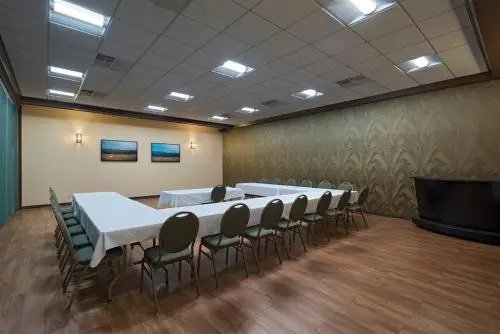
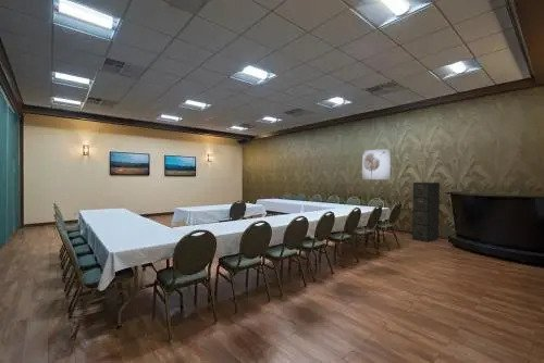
+ wall art [361,148,392,180]
+ filing cabinet [411,182,441,242]
